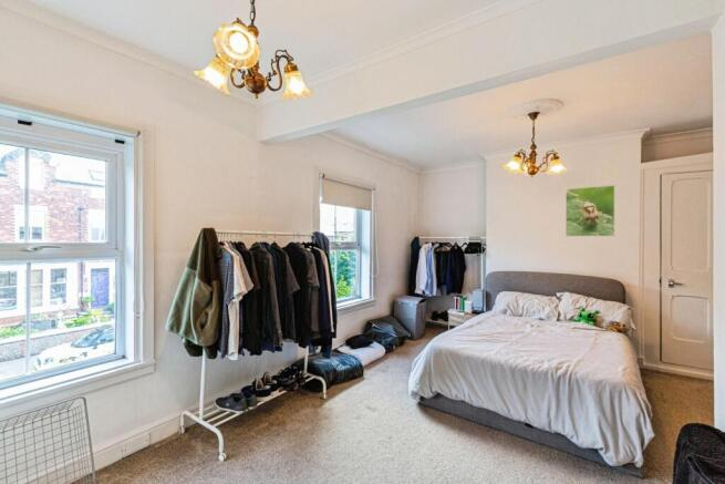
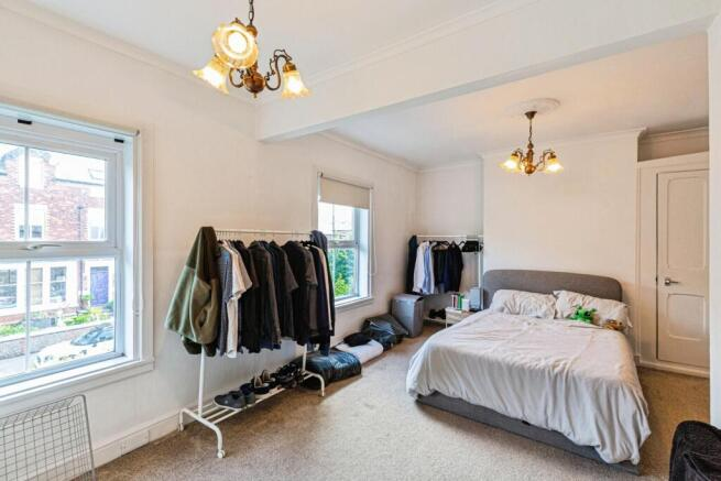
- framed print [565,184,615,237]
